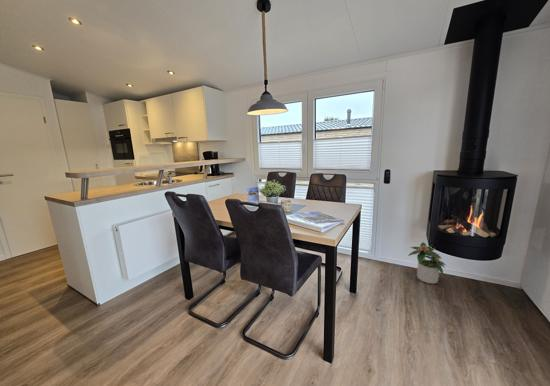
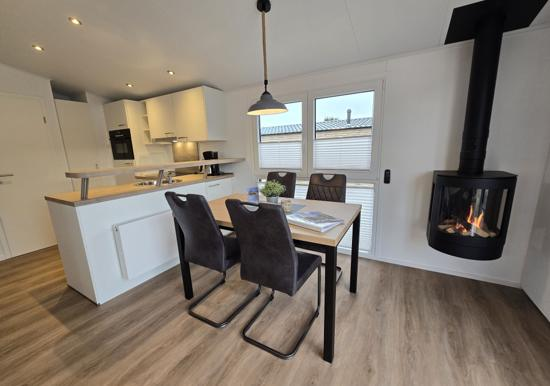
- potted plant [407,241,448,285]
